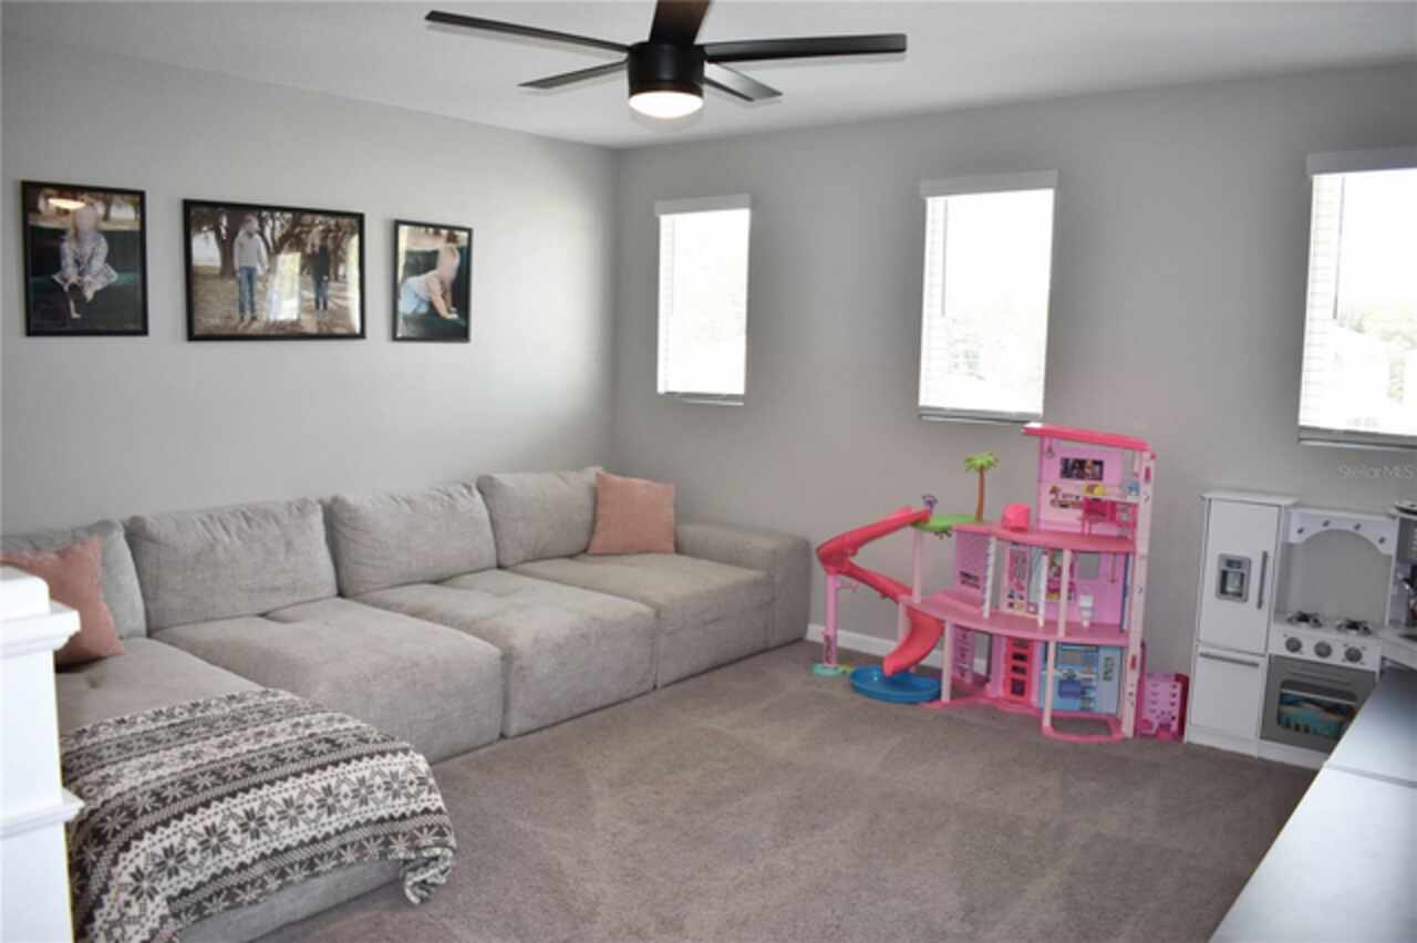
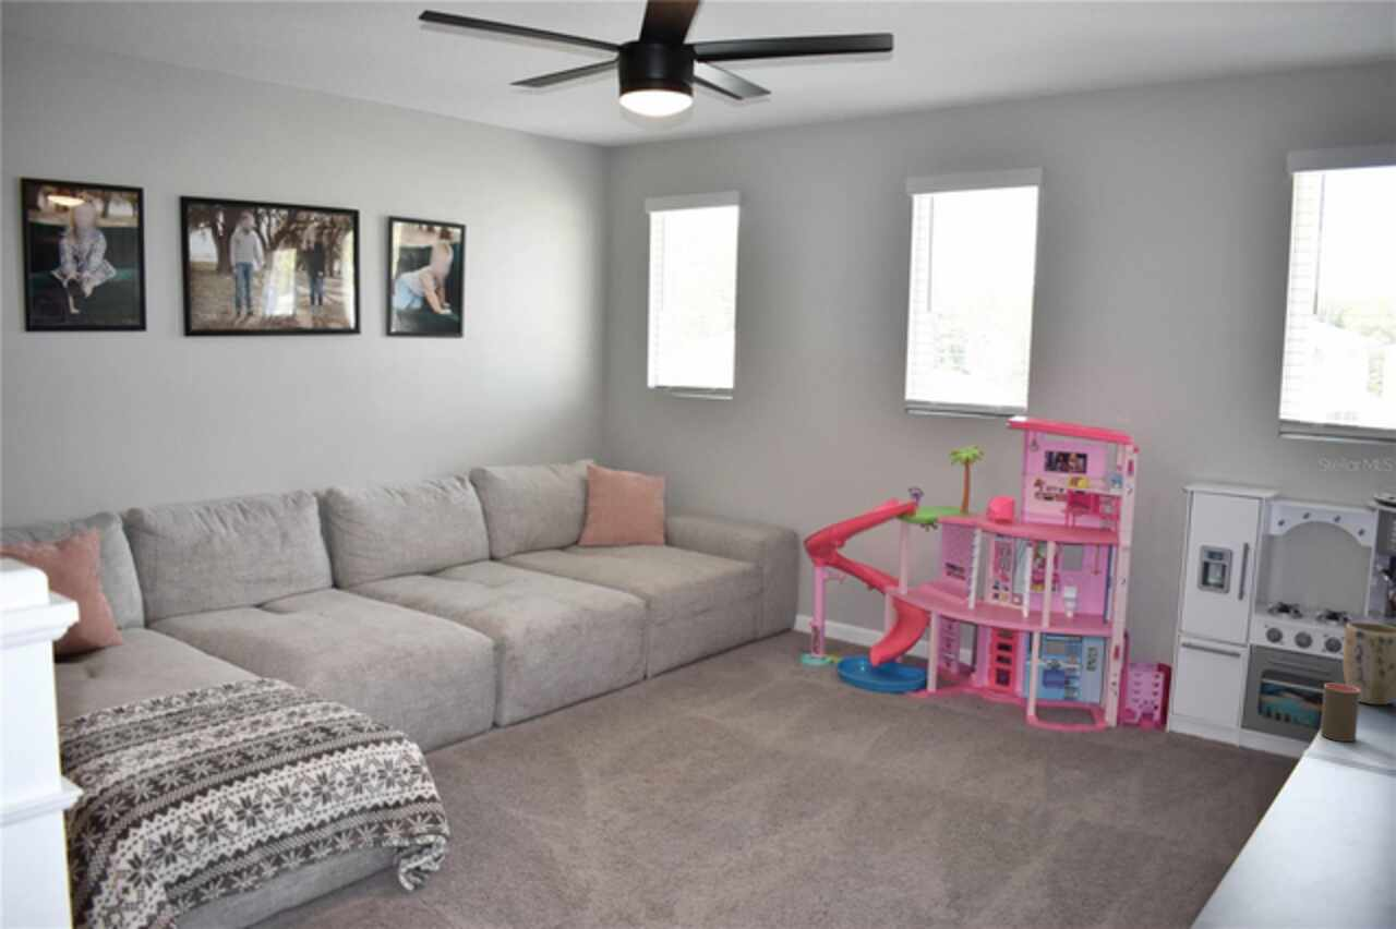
+ plant pot [1341,620,1396,705]
+ cup [1319,681,1360,743]
